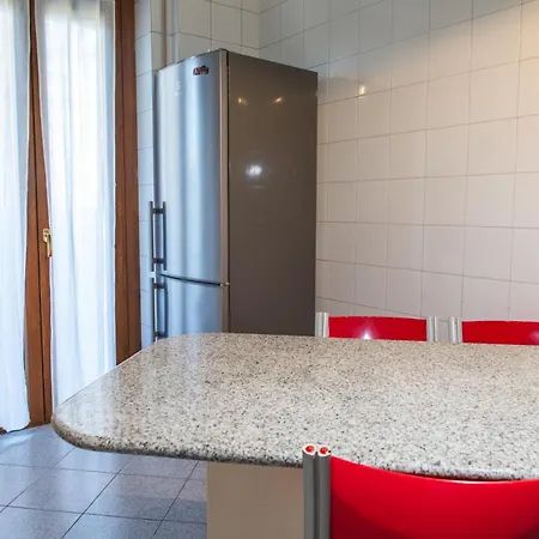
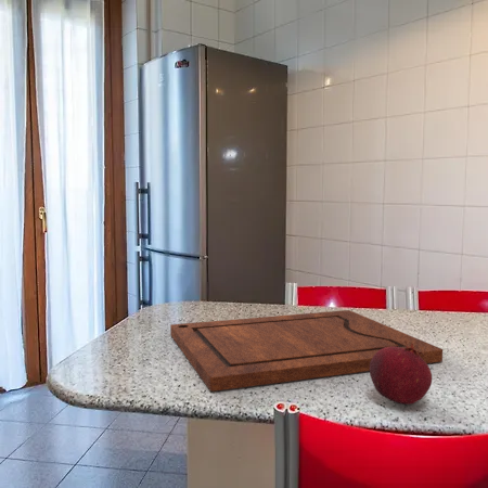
+ fruit [369,341,433,406]
+ cutting board [169,309,444,393]
